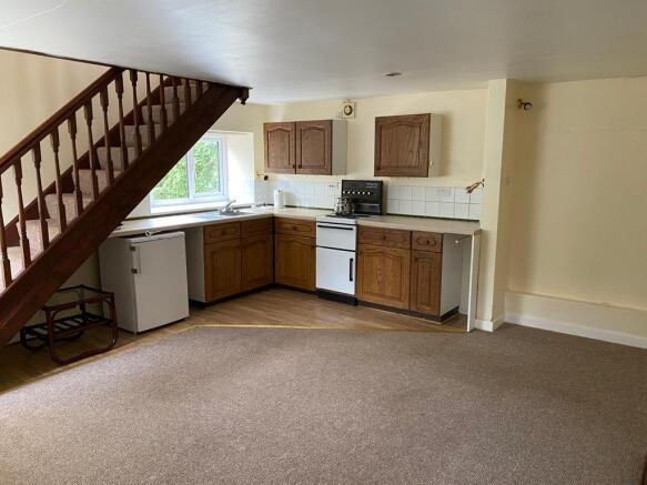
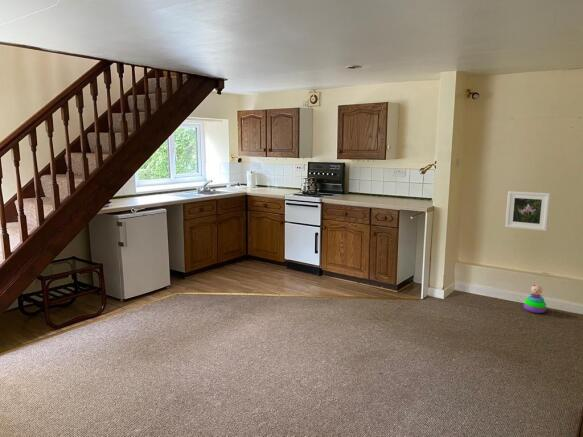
+ stacking toy [522,284,547,314]
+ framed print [504,190,551,232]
